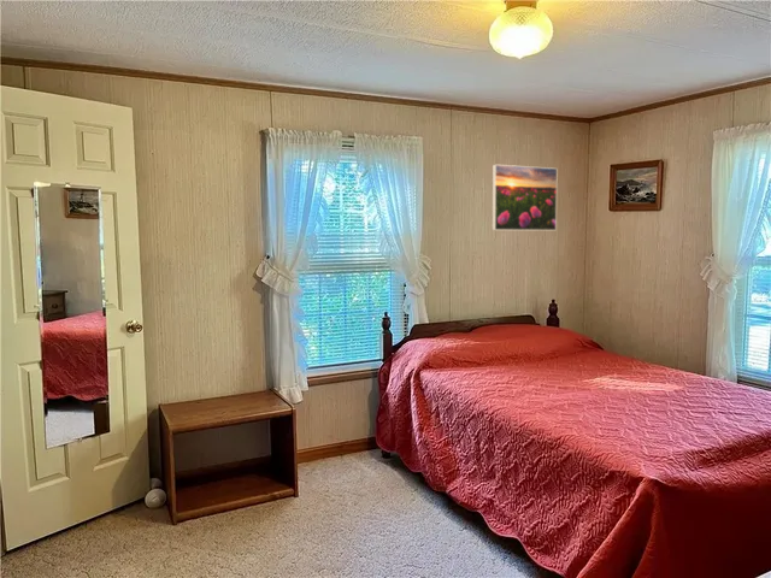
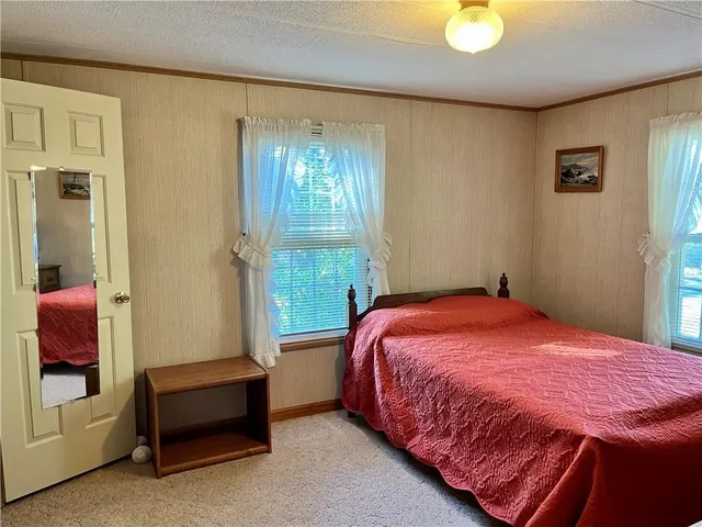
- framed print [492,164,558,231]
